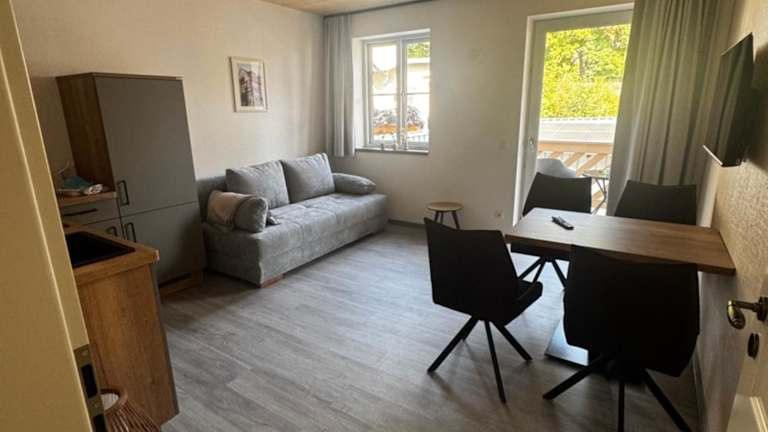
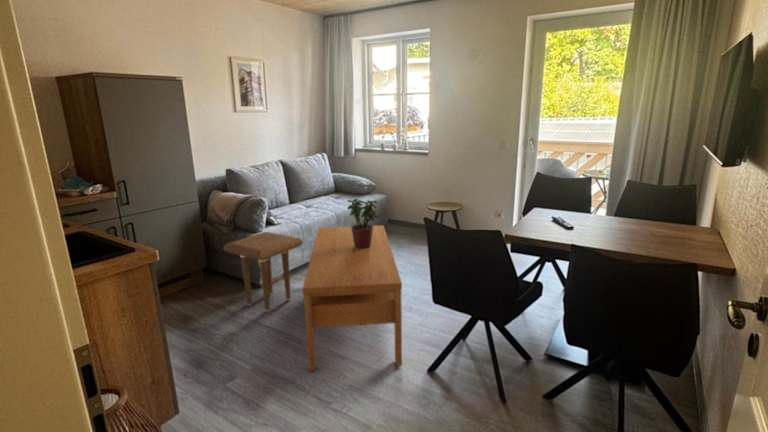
+ side table [222,231,304,313]
+ coffee table [301,224,403,372]
+ potted plant [346,198,379,249]
